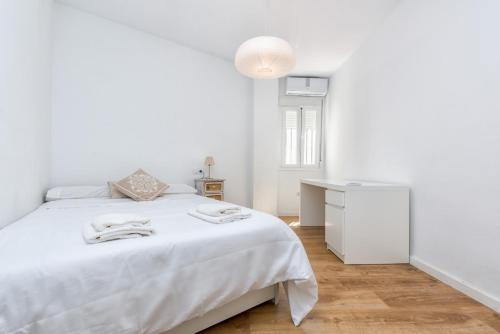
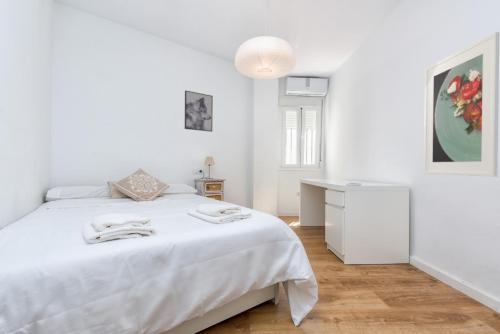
+ wall art [184,90,214,132]
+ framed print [423,31,500,178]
